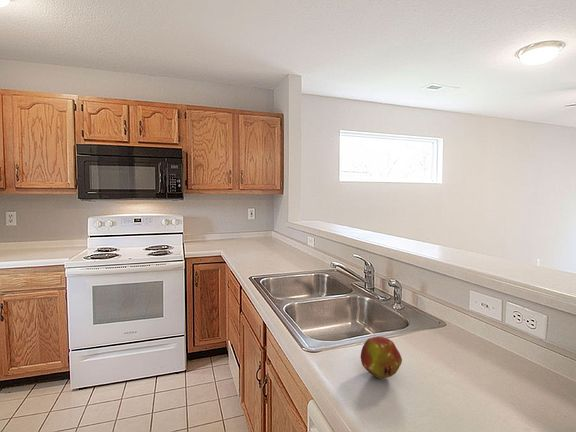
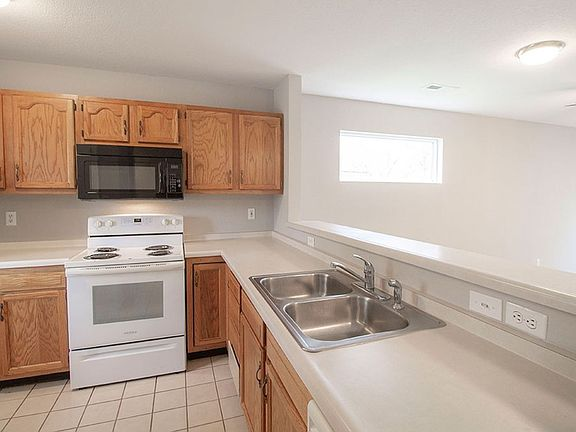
- fruit [360,336,403,379]
